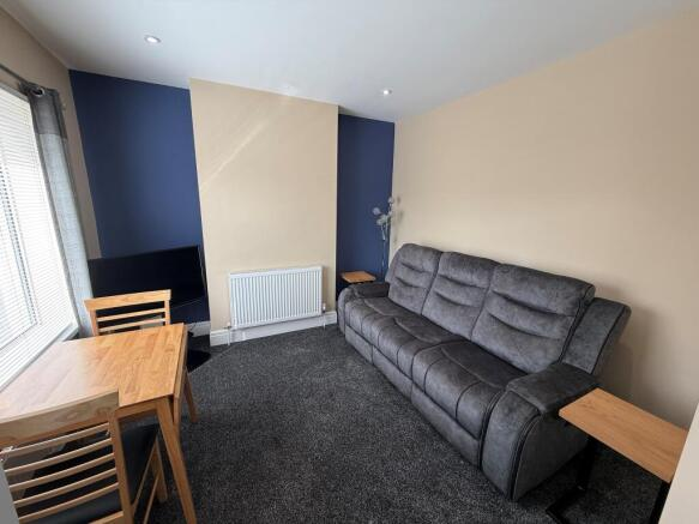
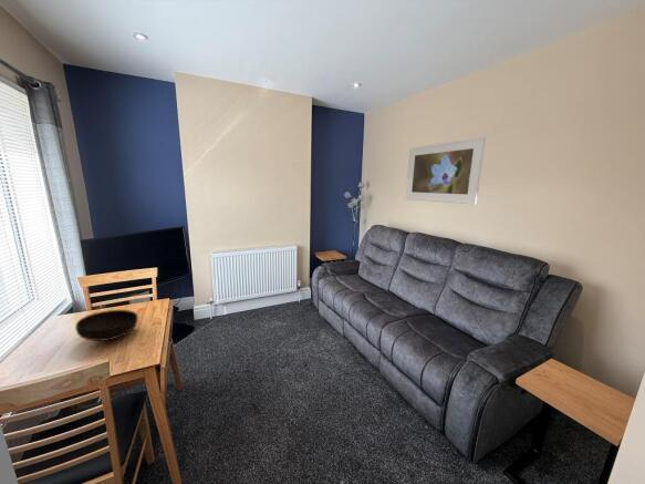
+ bowl [74,309,139,342]
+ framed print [405,135,487,206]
